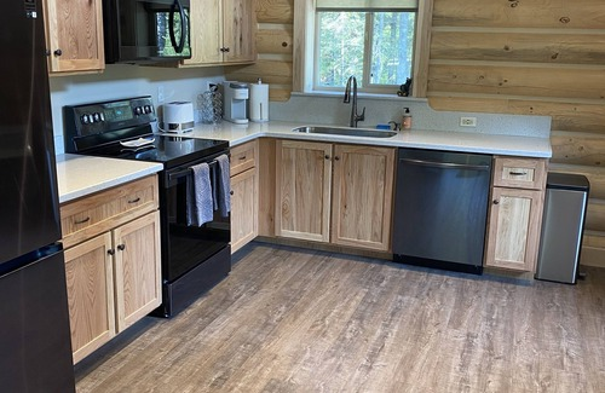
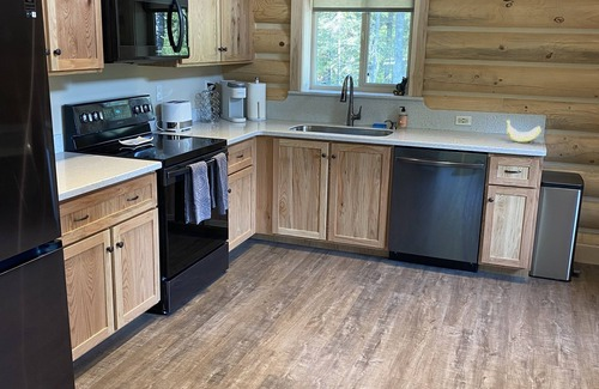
+ banana [506,118,541,144]
